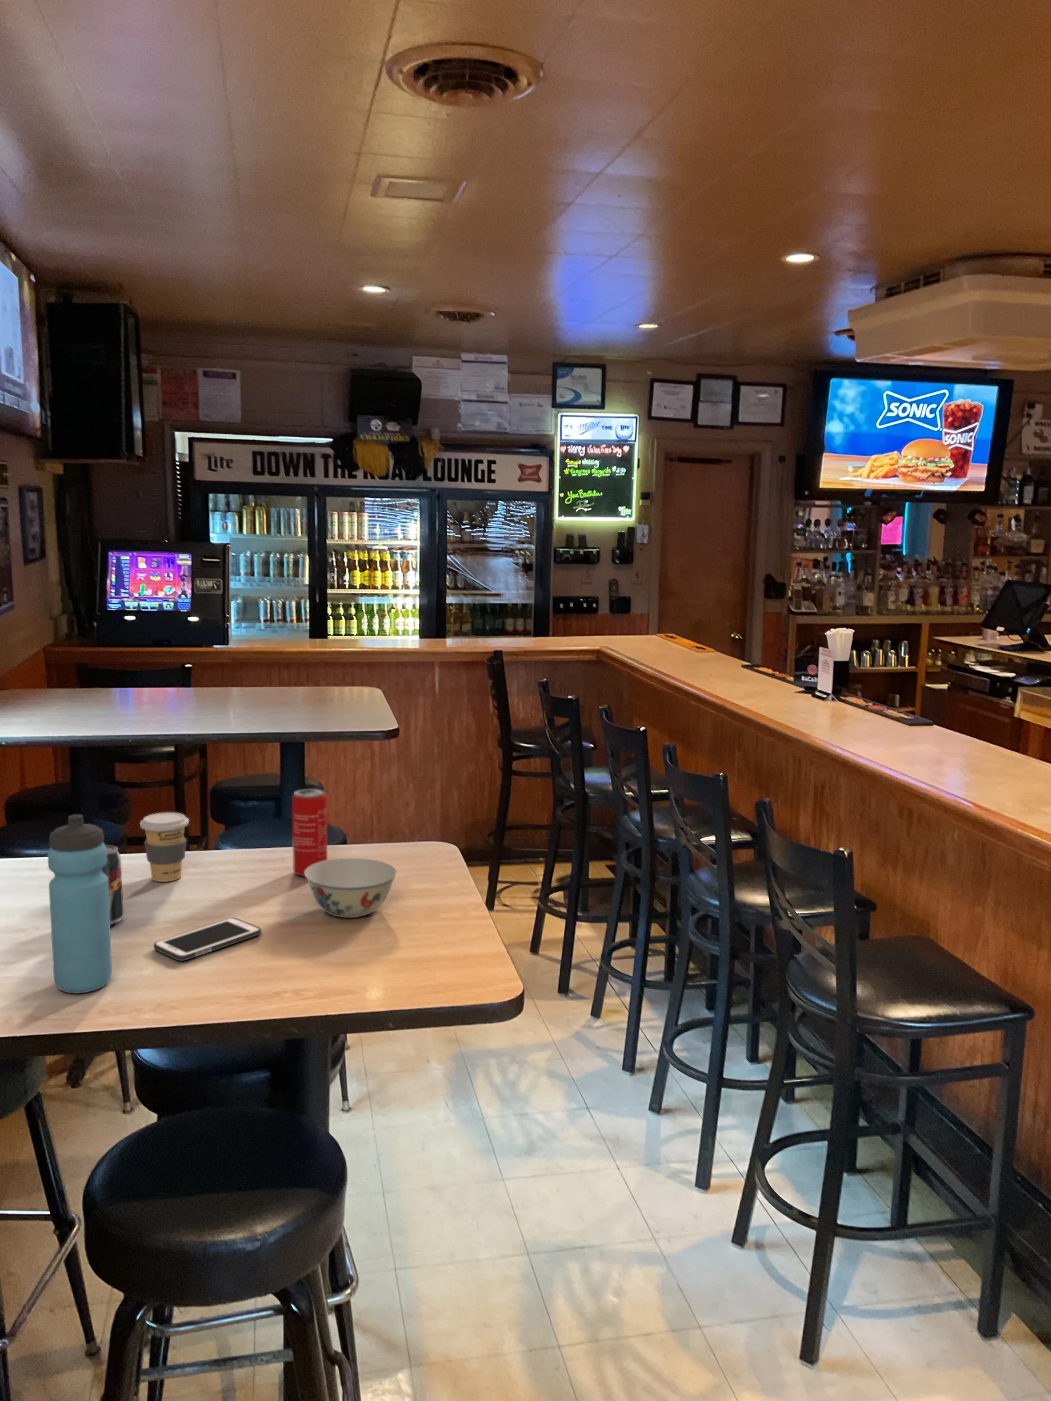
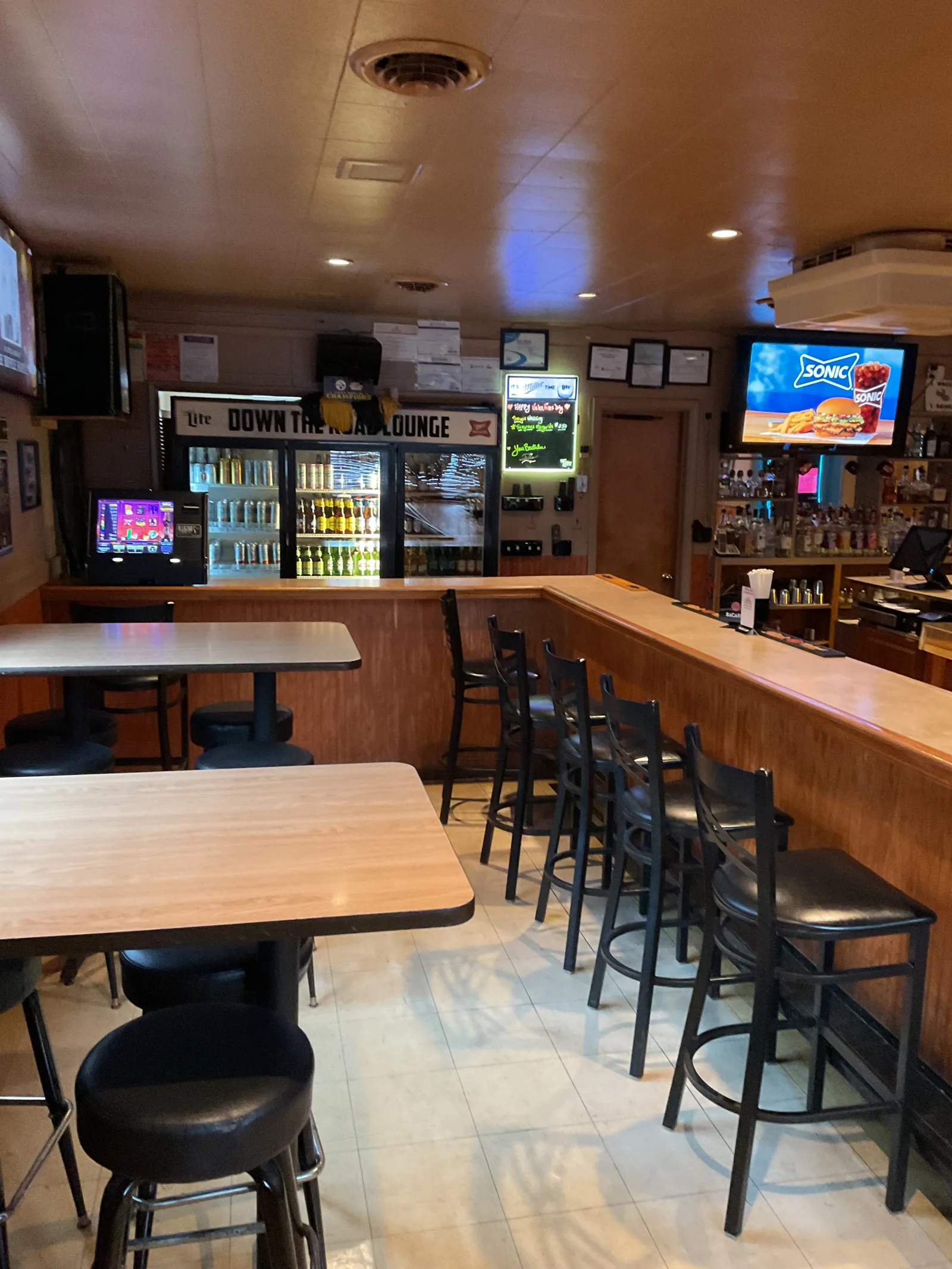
- beverage can [102,843,124,926]
- cell phone [153,917,262,962]
- coffee cup [139,811,190,883]
- chinaware [305,857,397,919]
- water bottle [46,814,113,995]
- beverage can [291,788,328,878]
